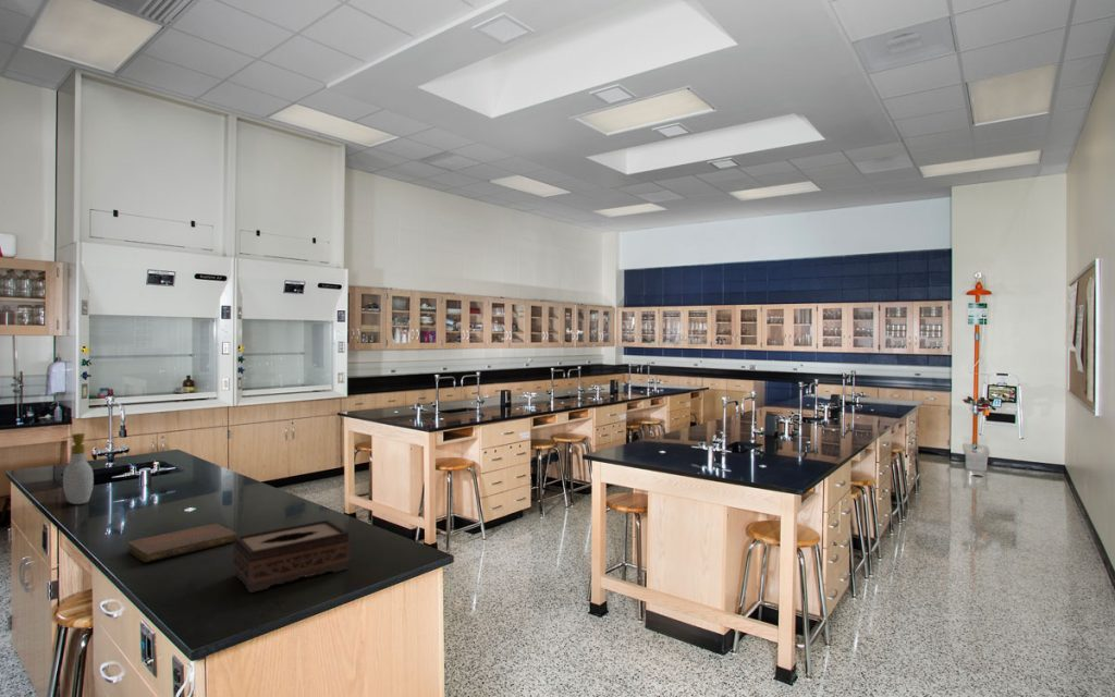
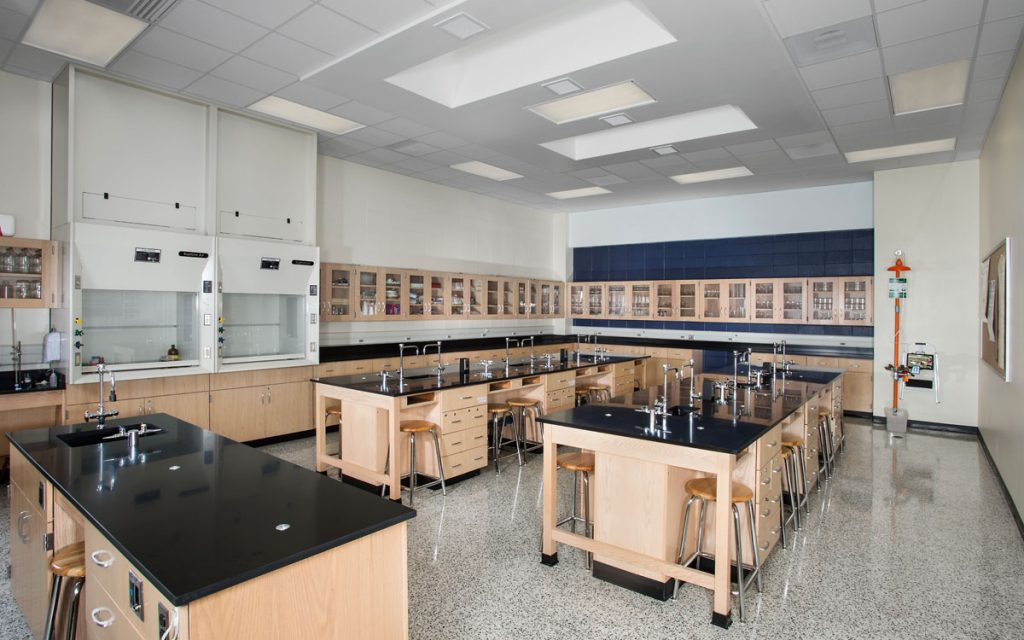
- tissue box [232,518,351,594]
- soap bottle [61,432,95,505]
- notebook [126,523,238,563]
